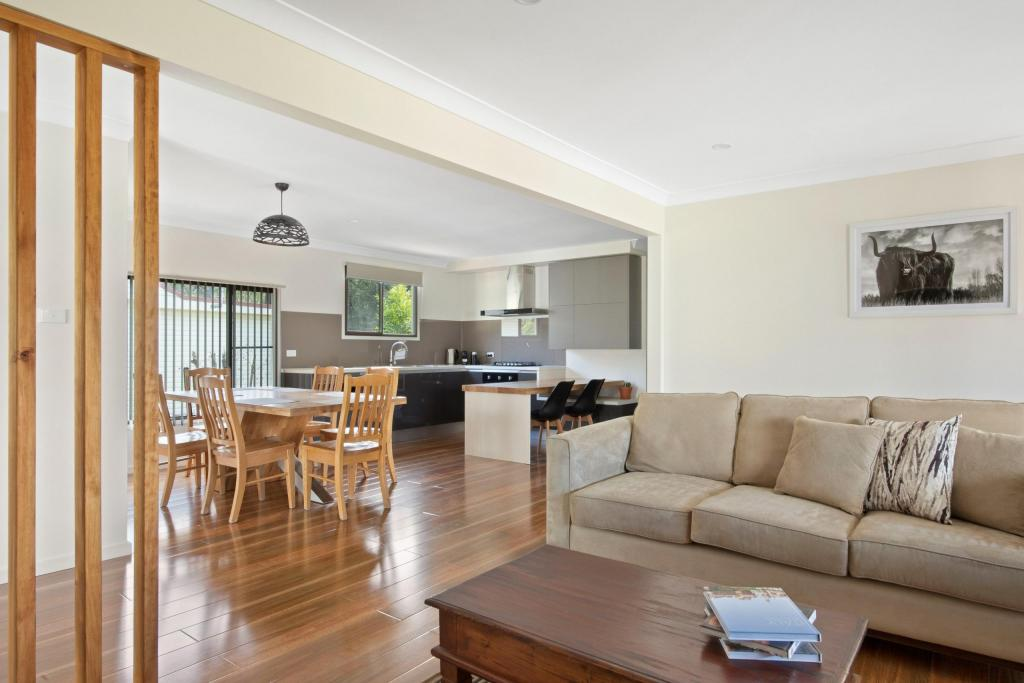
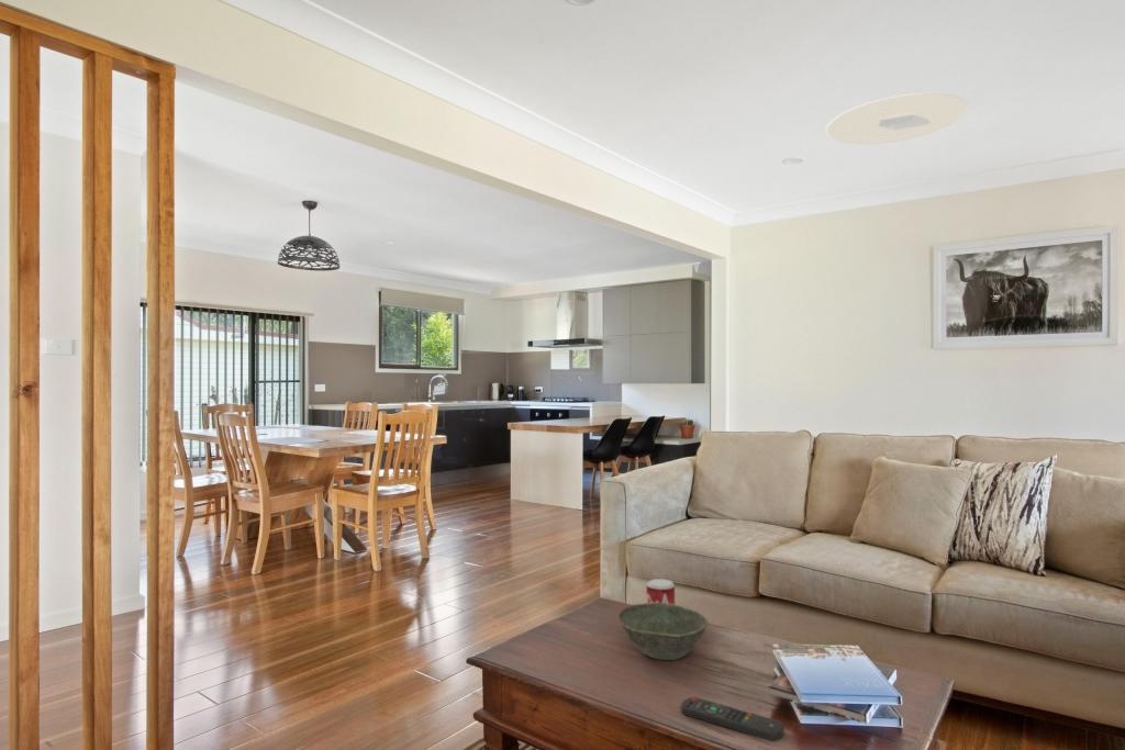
+ remote control [680,696,784,742]
+ ceiling light [825,92,969,145]
+ bowl [616,602,710,661]
+ beverage can [645,578,676,605]
